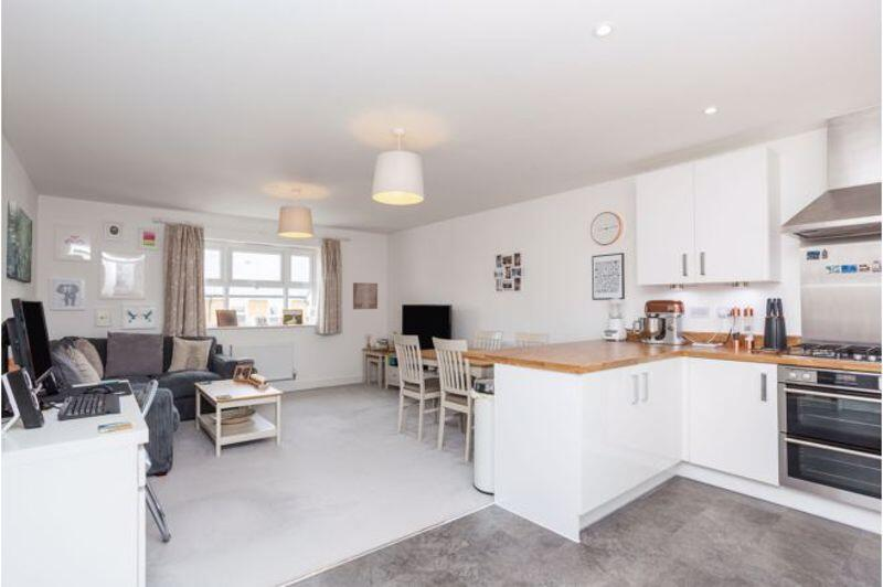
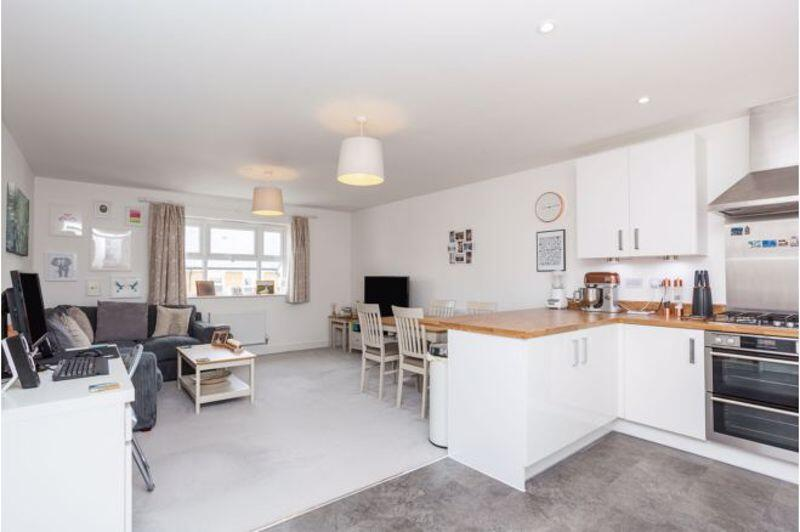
- wall art [352,281,379,310]
